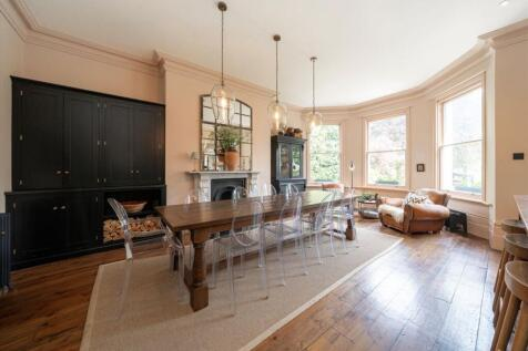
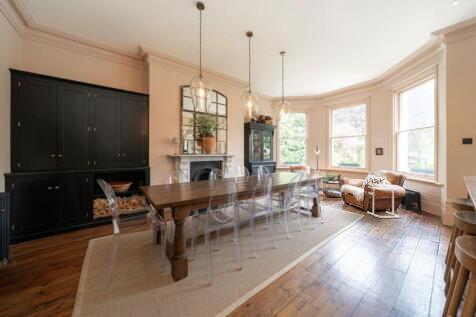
+ side table [366,185,401,219]
